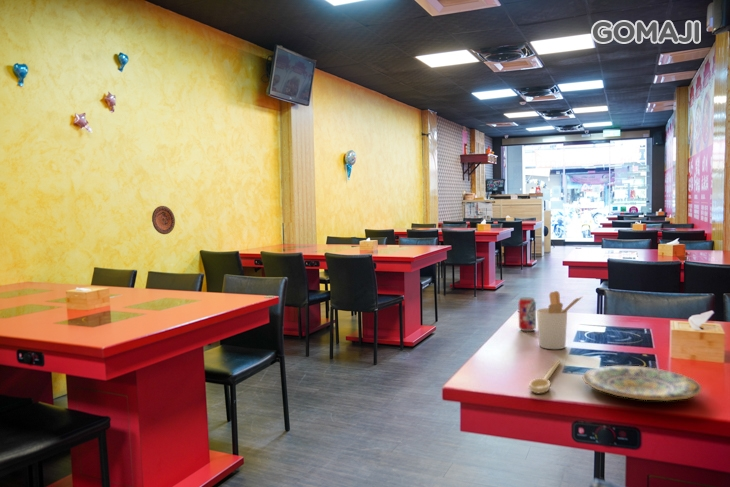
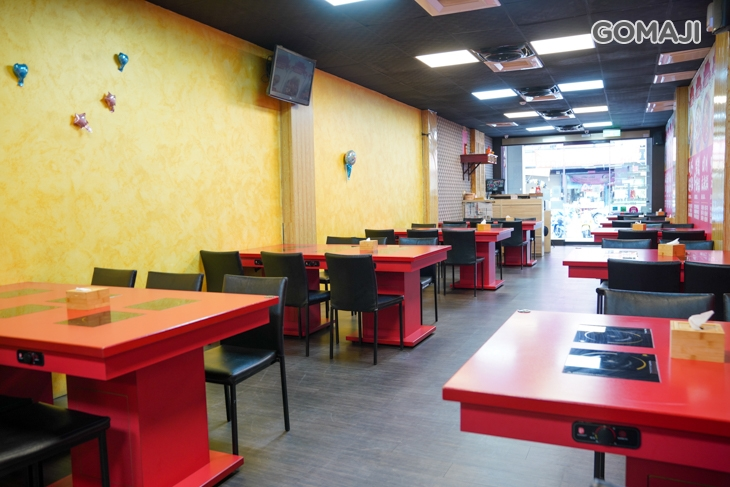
- decorative plate [151,205,176,235]
- utensil holder [536,290,584,350]
- spoon [529,359,561,394]
- plate [581,365,702,402]
- beverage can [517,296,537,332]
